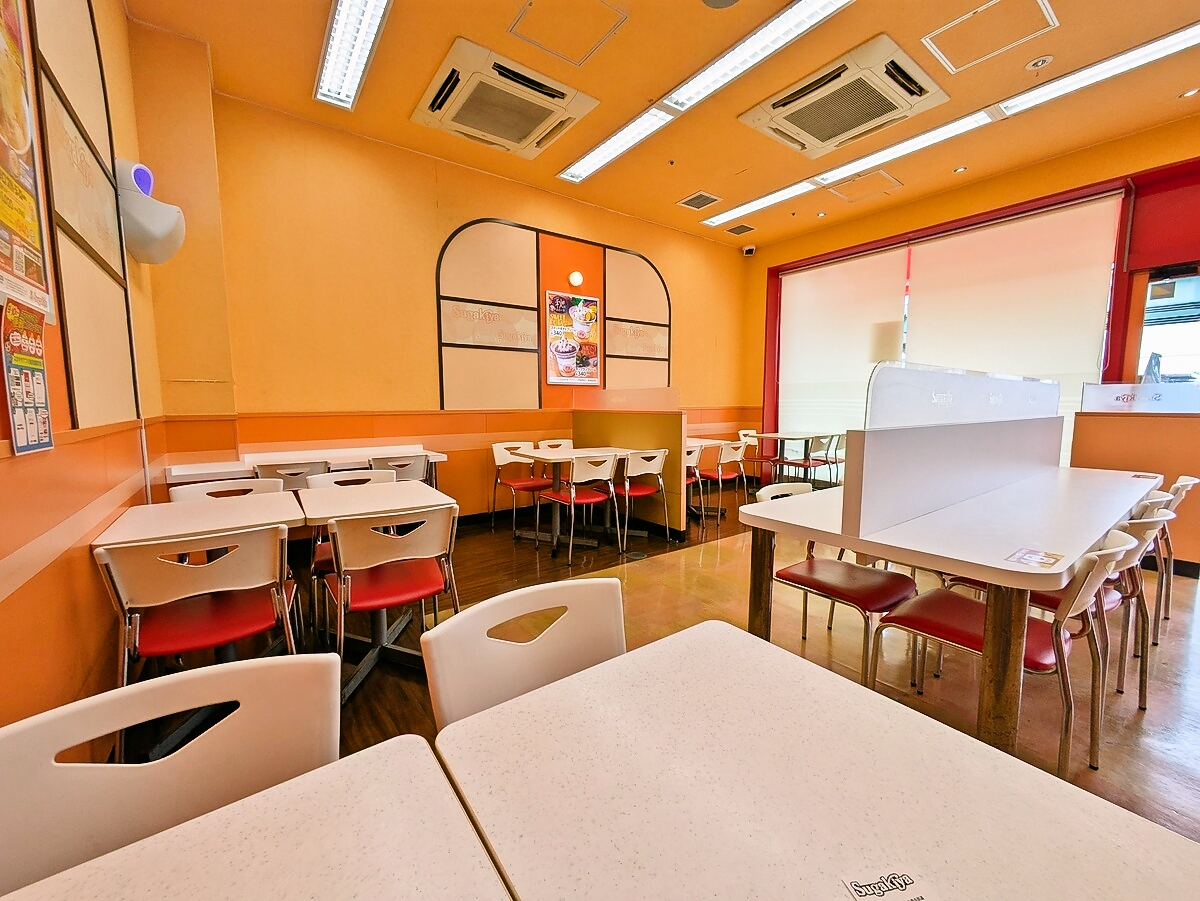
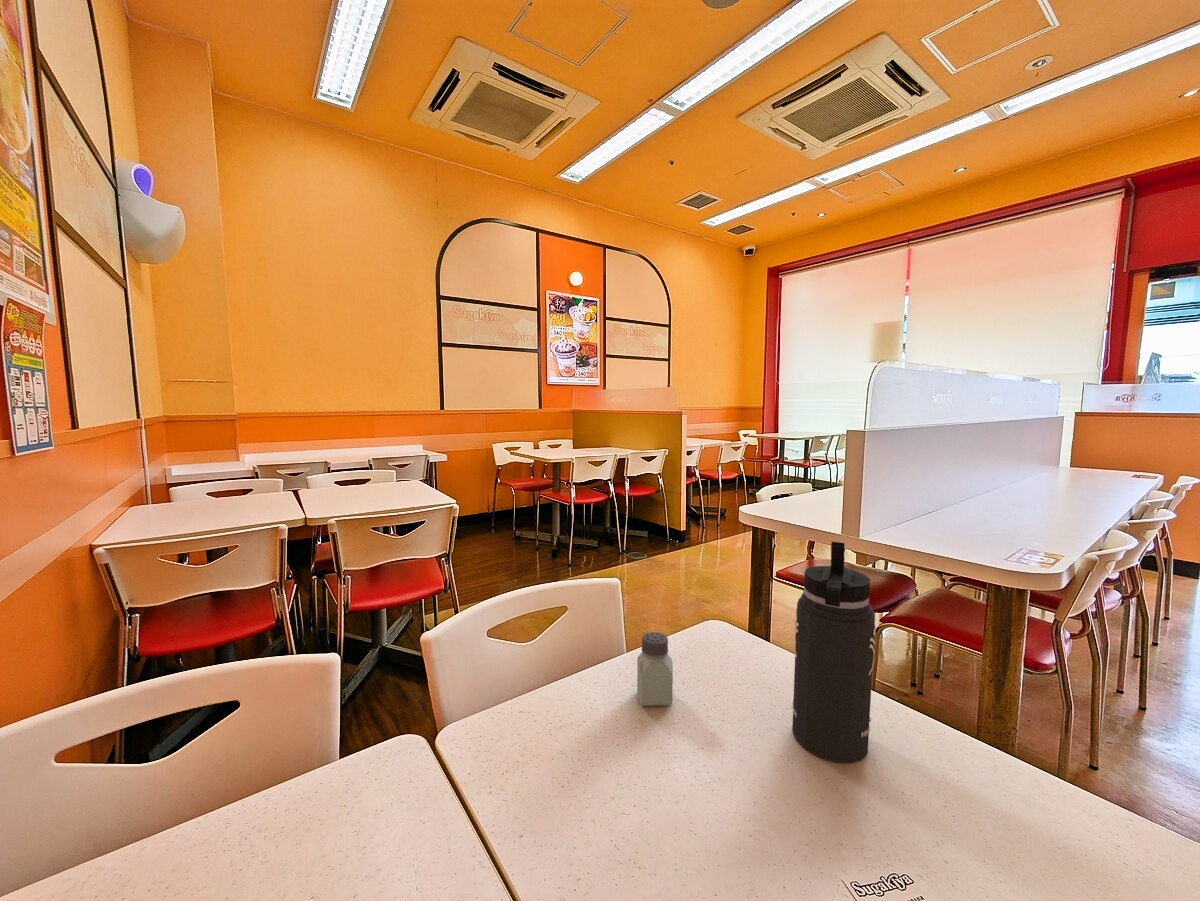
+ thermos bottle [791,541,877,764]
+ saltshaker [636,631,674,707]
